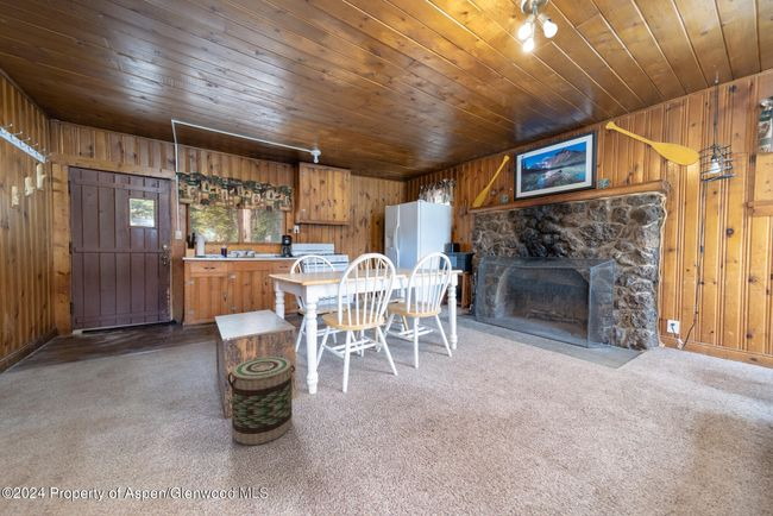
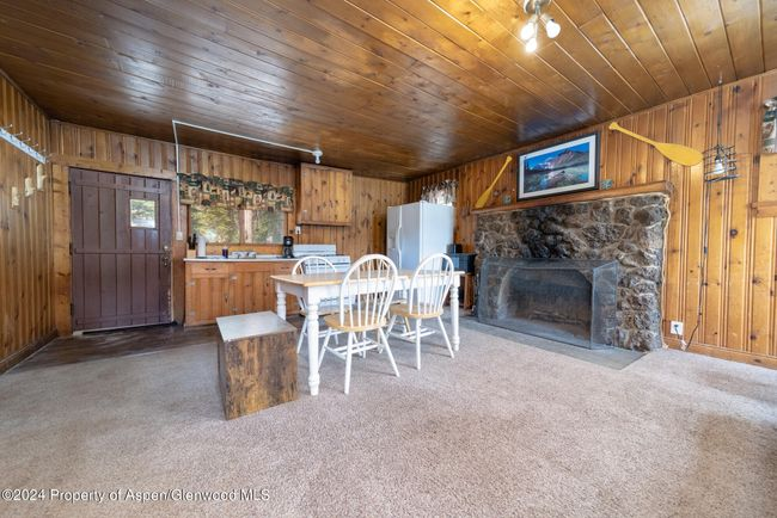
- basket [227,355,296,446]
